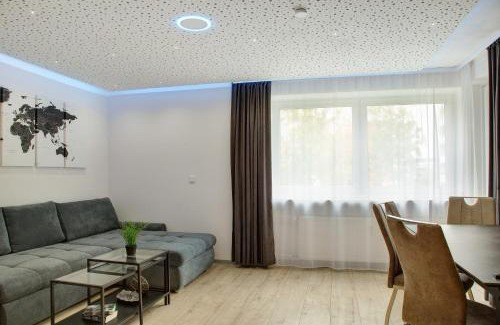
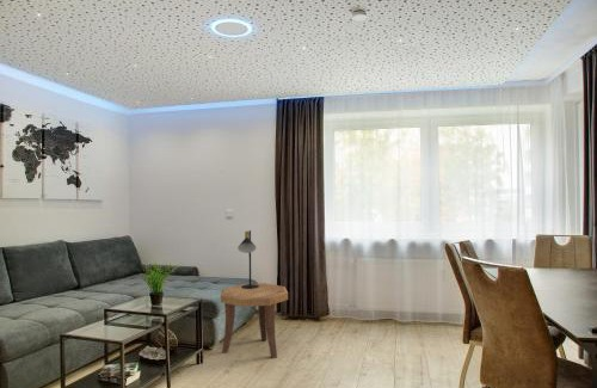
+ side table [220,282,289,359]
+ table lamp [236,229,259,289]
